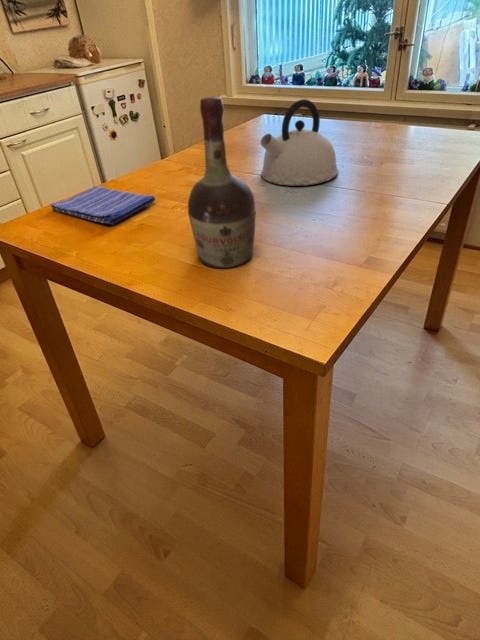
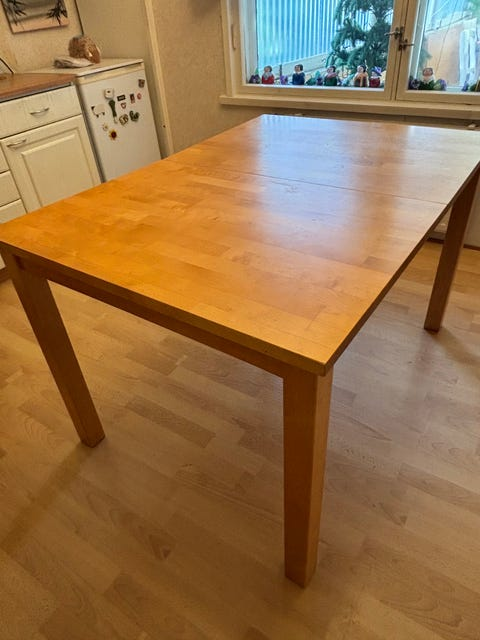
- cognac bottle [187,96,257,269]
- kettle [259,98,339,187]
- dish towel [49,185,156,226]
